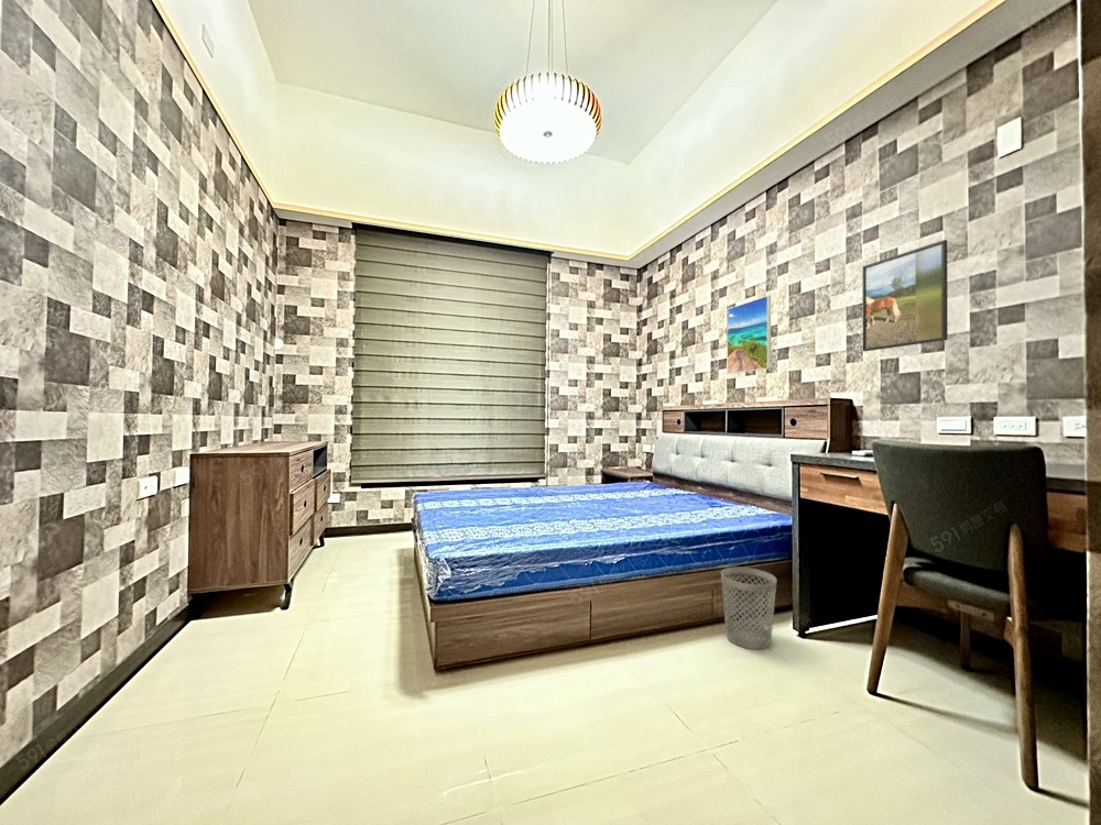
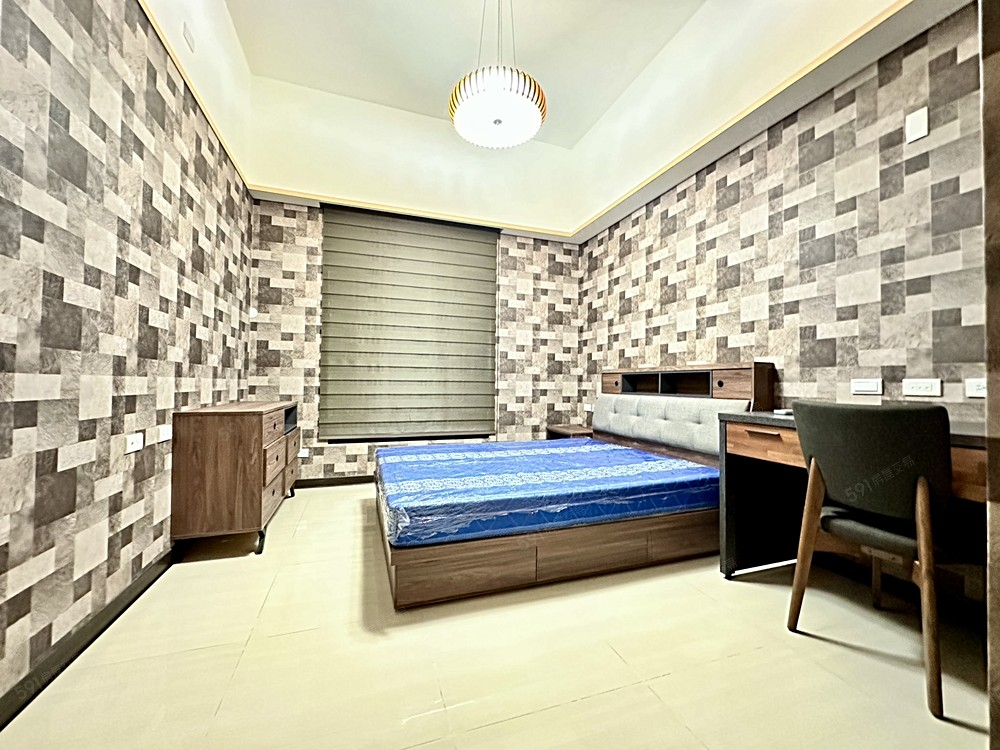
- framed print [726,295,772,375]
- wastebasket [720,566,778,650]
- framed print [862,239,949,352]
